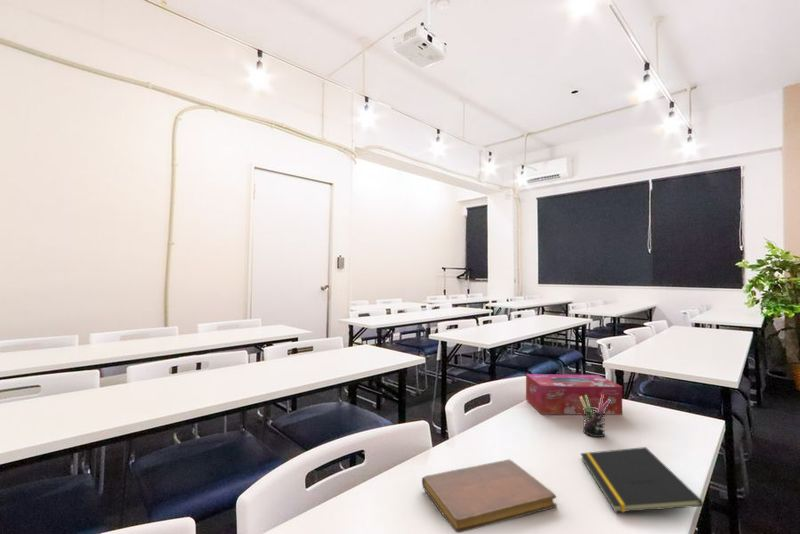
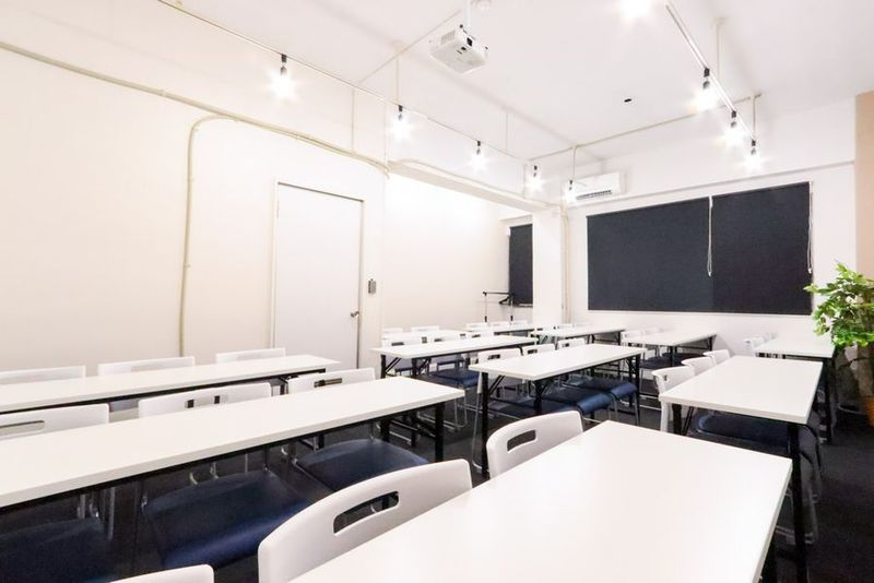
- tissue box [525,373,623,416]
- pen holder [580,393,611,438]
- notepad [579,446,704,513]
- notebook [421,458,558,534]
